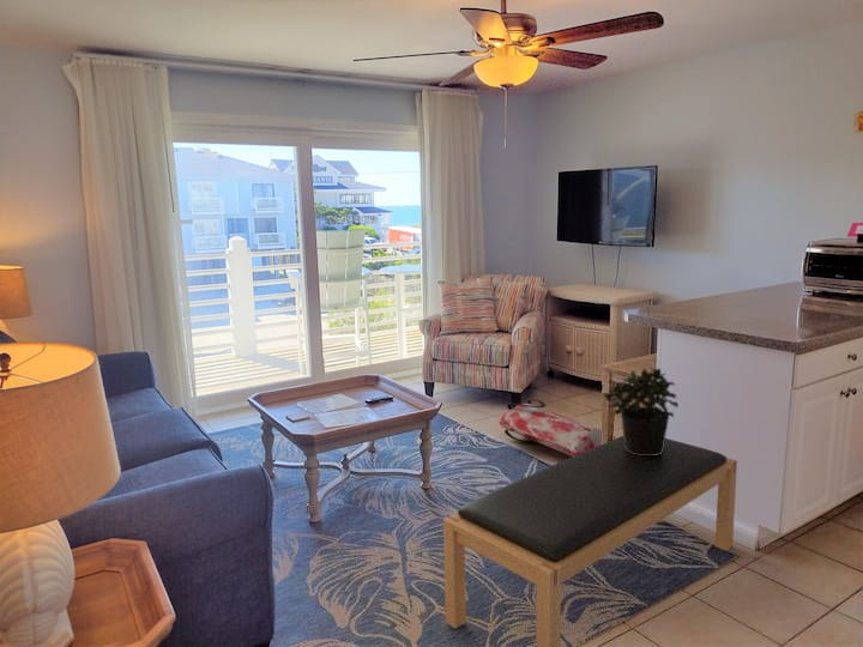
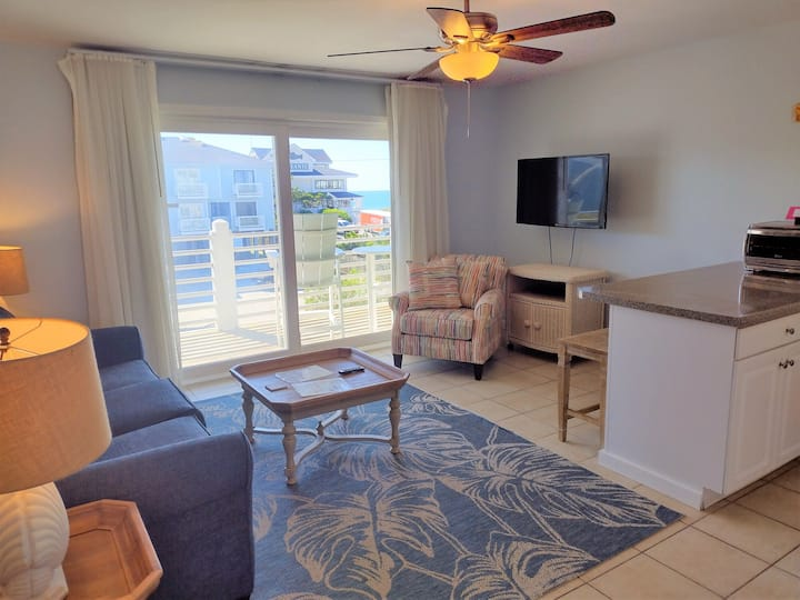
- potted plant [602,367,680,455]
- bench [442,435,738,647]
- bag [497,399,616,458]
